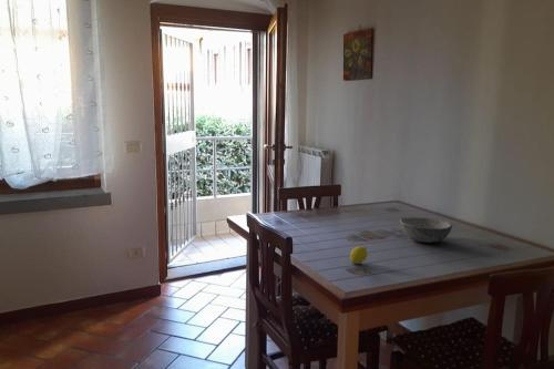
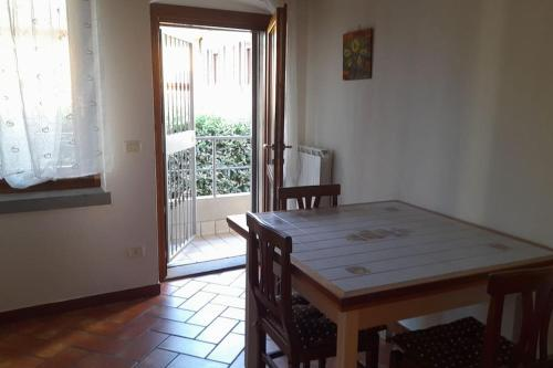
- bowl [399,216,453,244]
- fruit [349,245,369,265]
